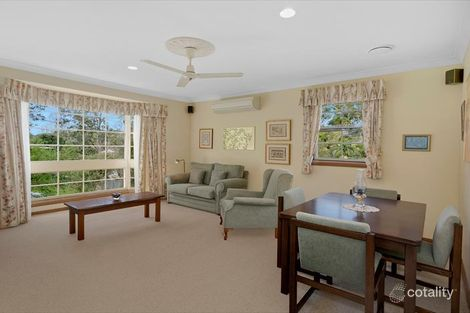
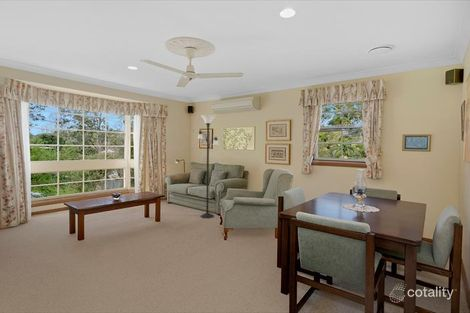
+ floor lamp [196,114,220,219]
